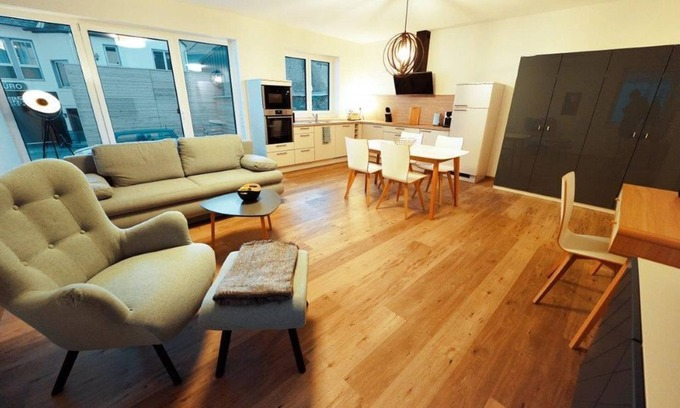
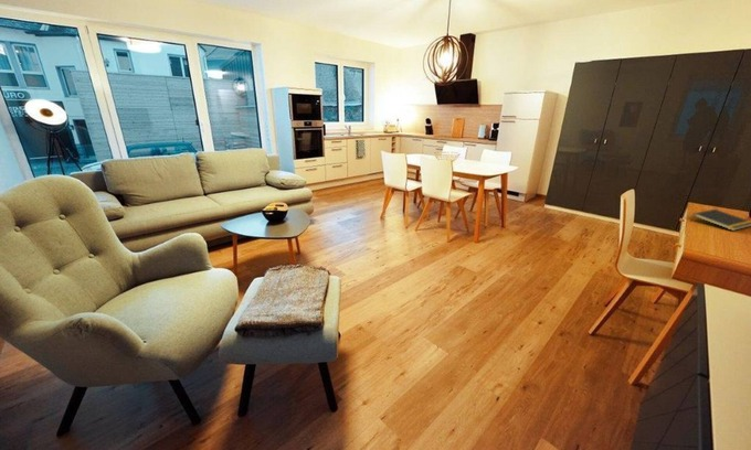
+ notepad [689,208,751,232]
